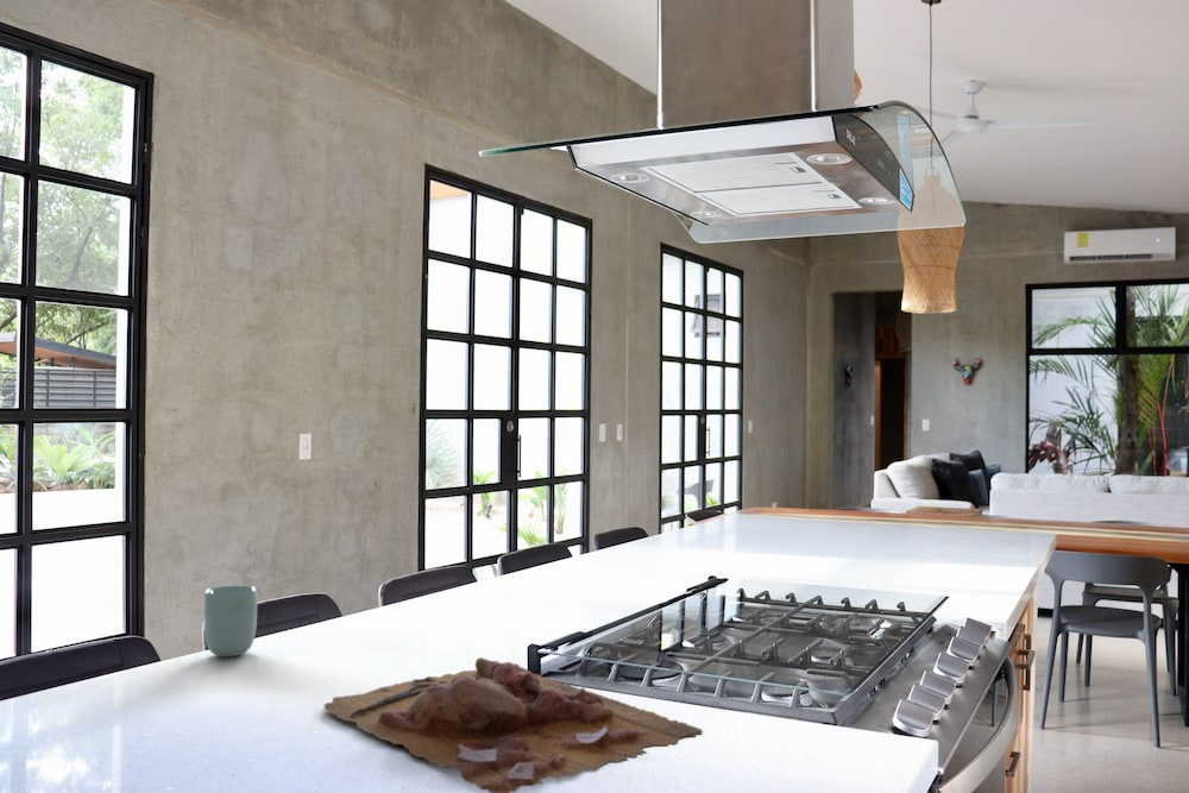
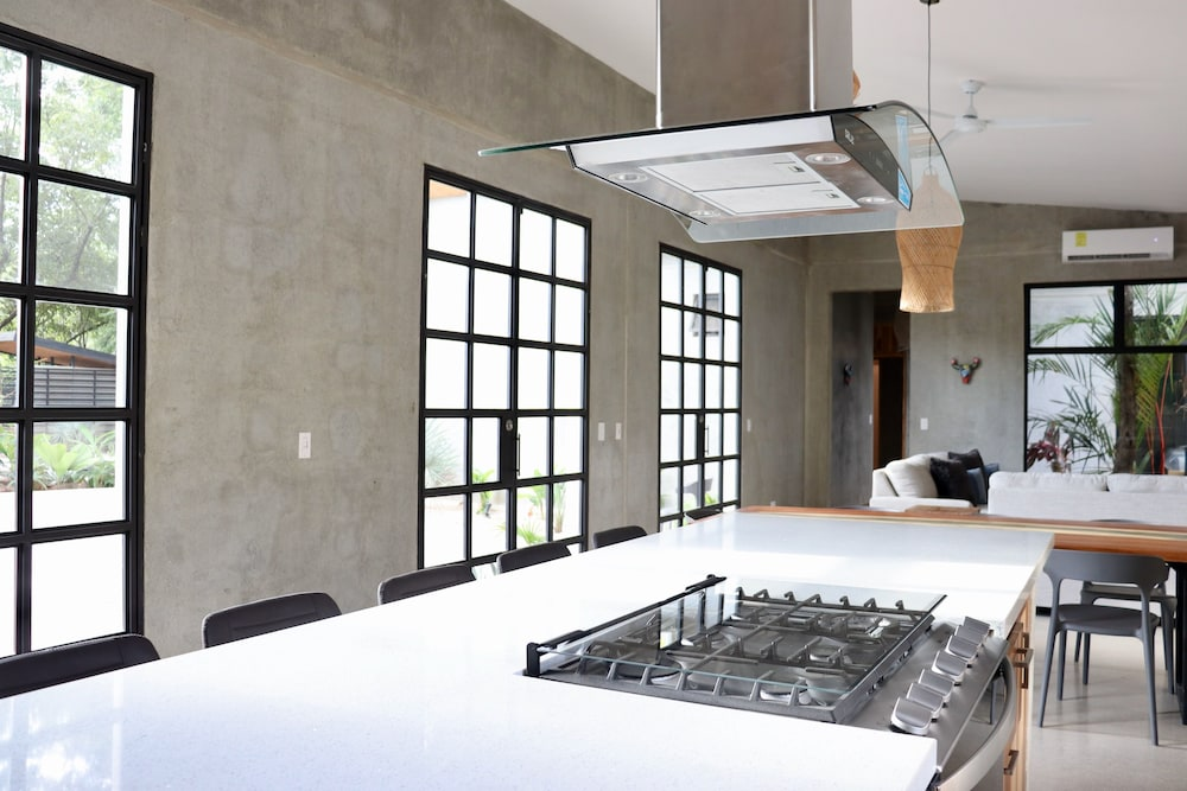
- cup [202,584,258,657]
- cutting board [323,656,703,793]
